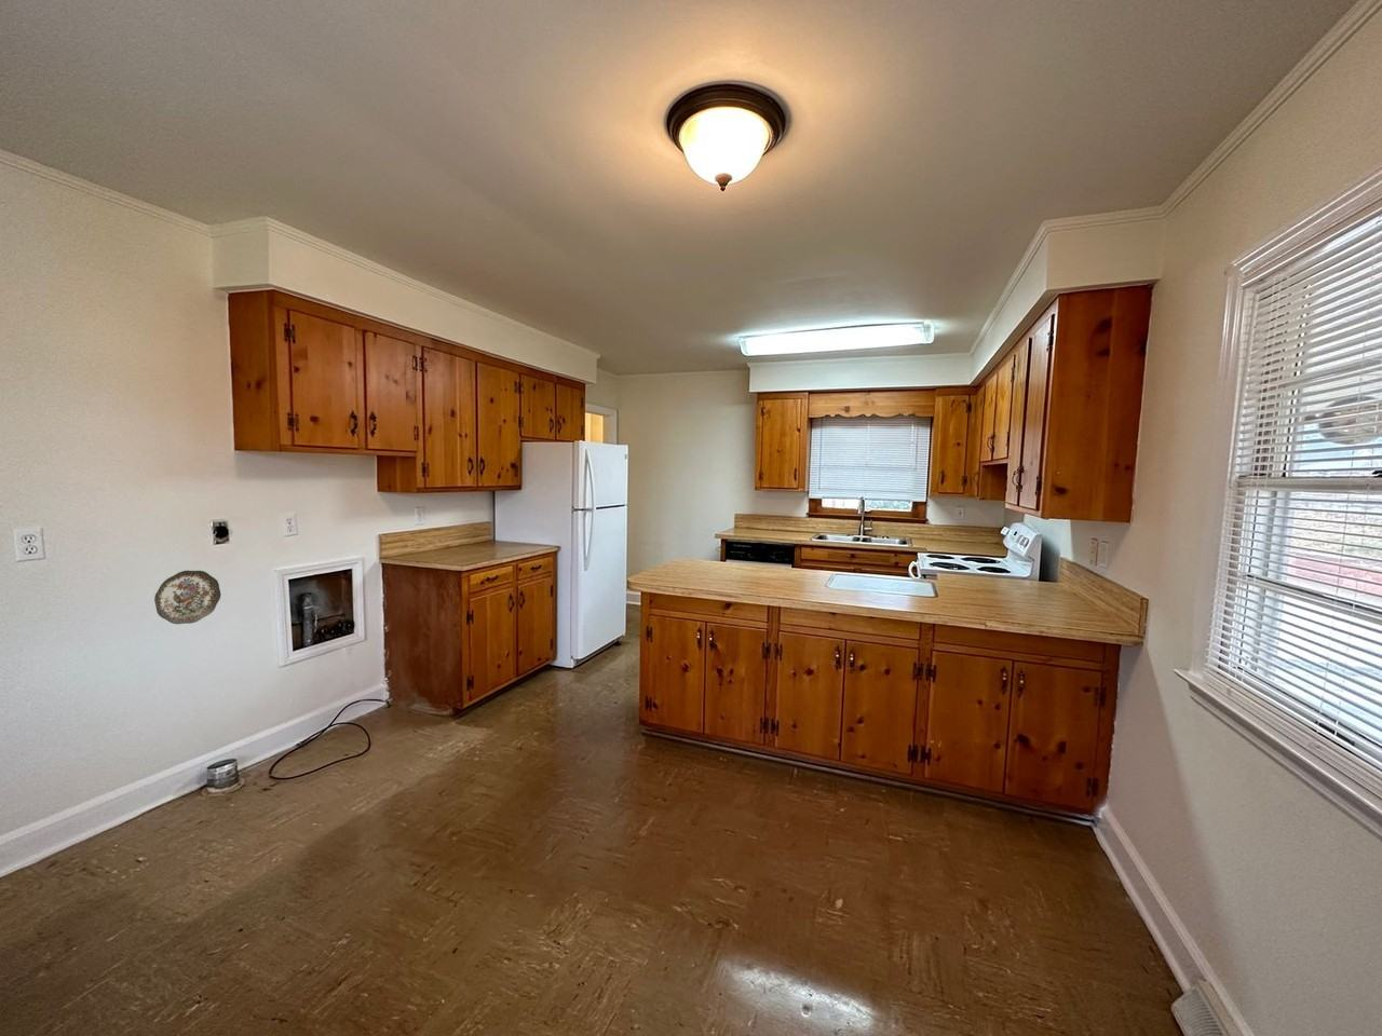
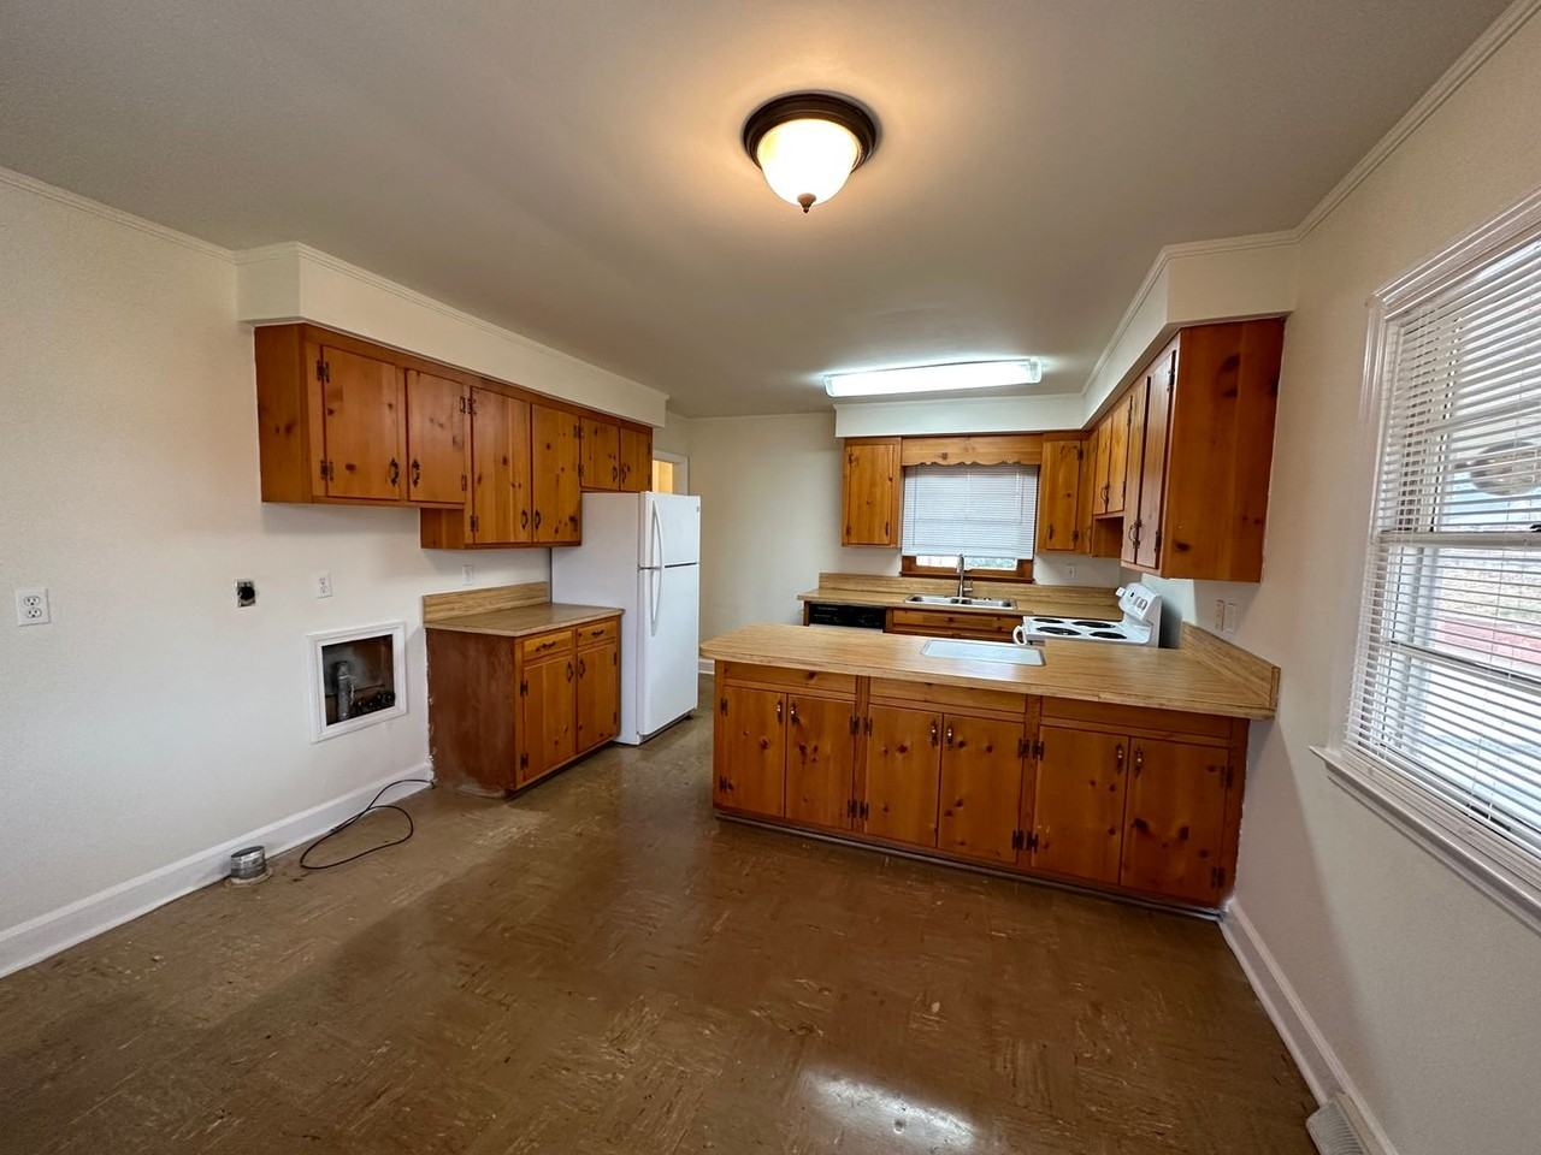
- decorative plate [153,570,221,625]
